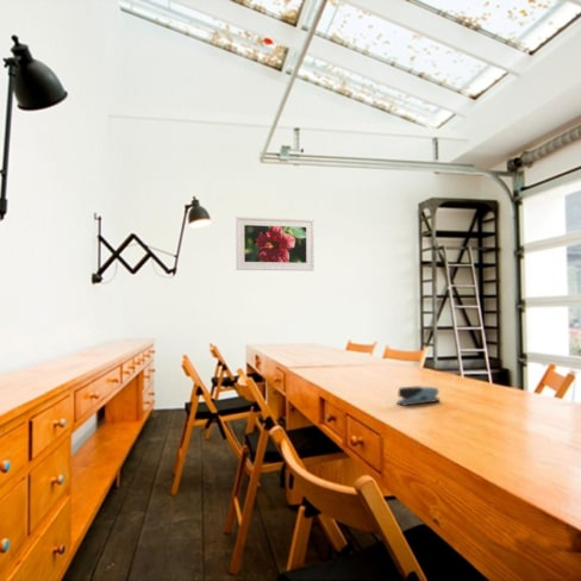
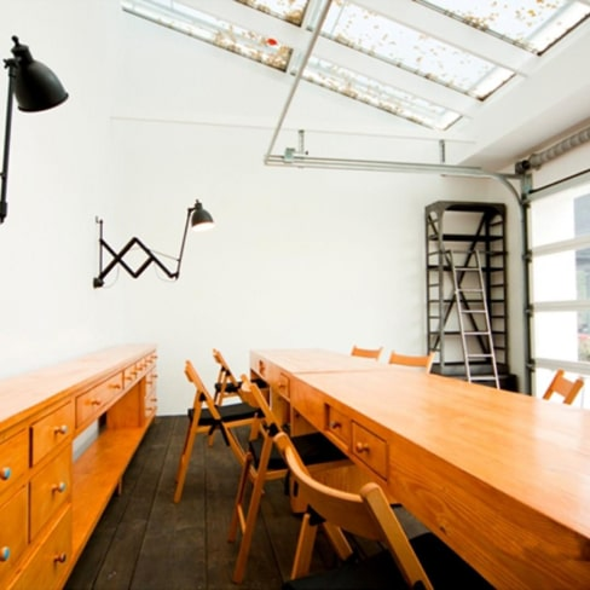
- stapler [396,385,442,407]
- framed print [236,215,316,271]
